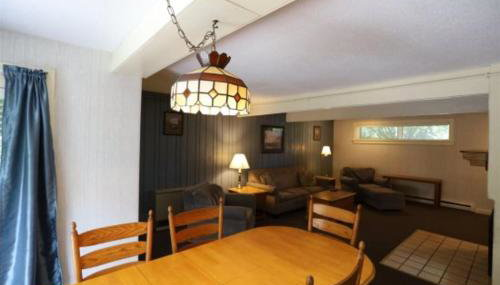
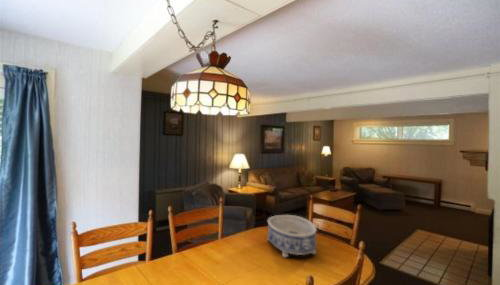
+ decorative bowl [266,214,318,259]
